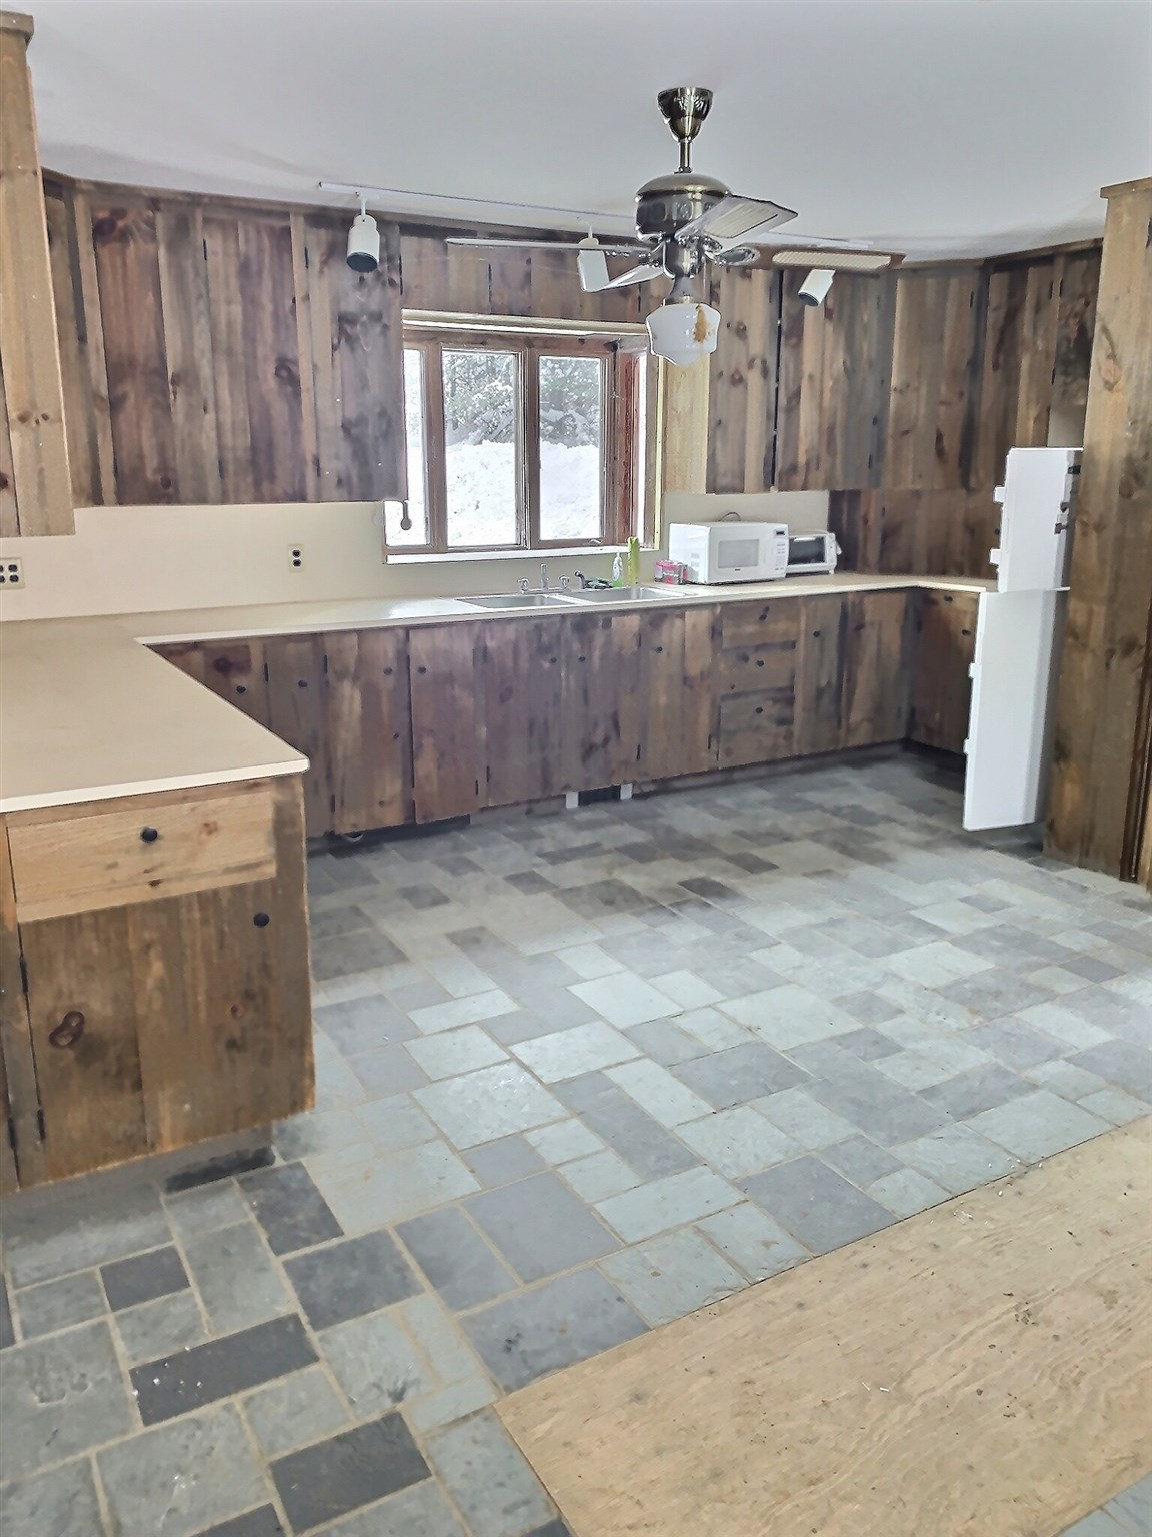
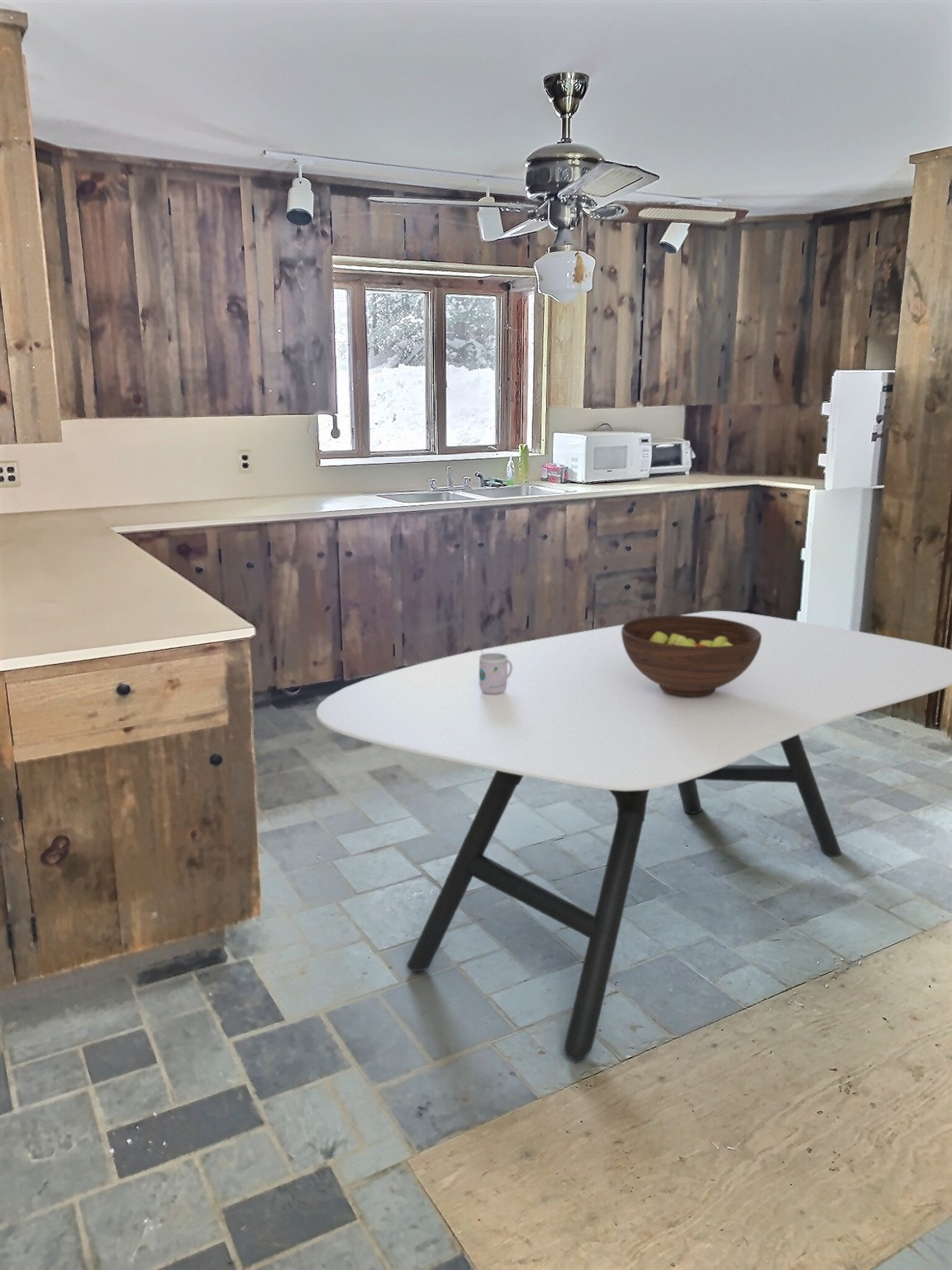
+ mug [479,649,512,694]
+ fruit bowl [621,614,761,697]
+ dining table [316,610,952,1060]
